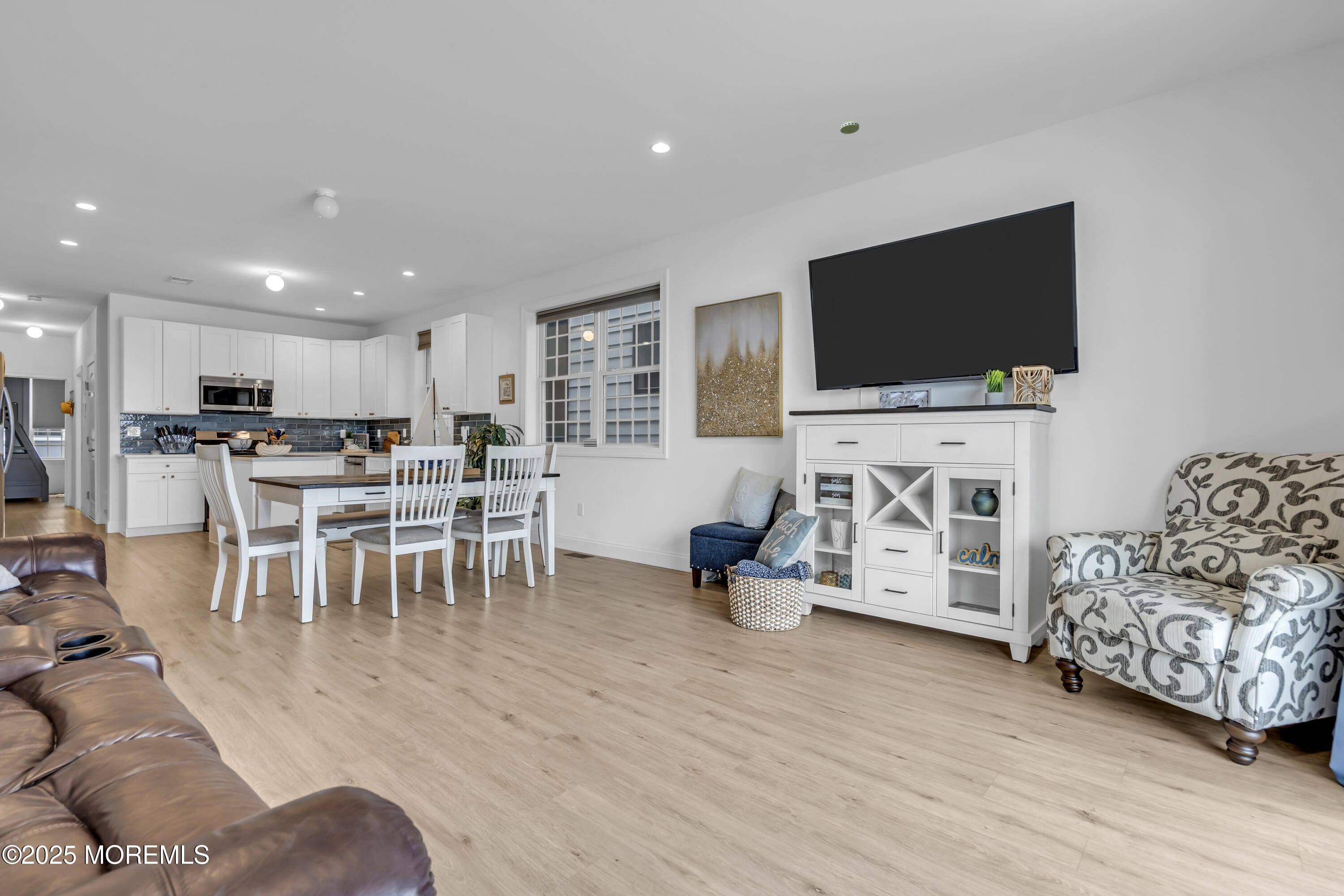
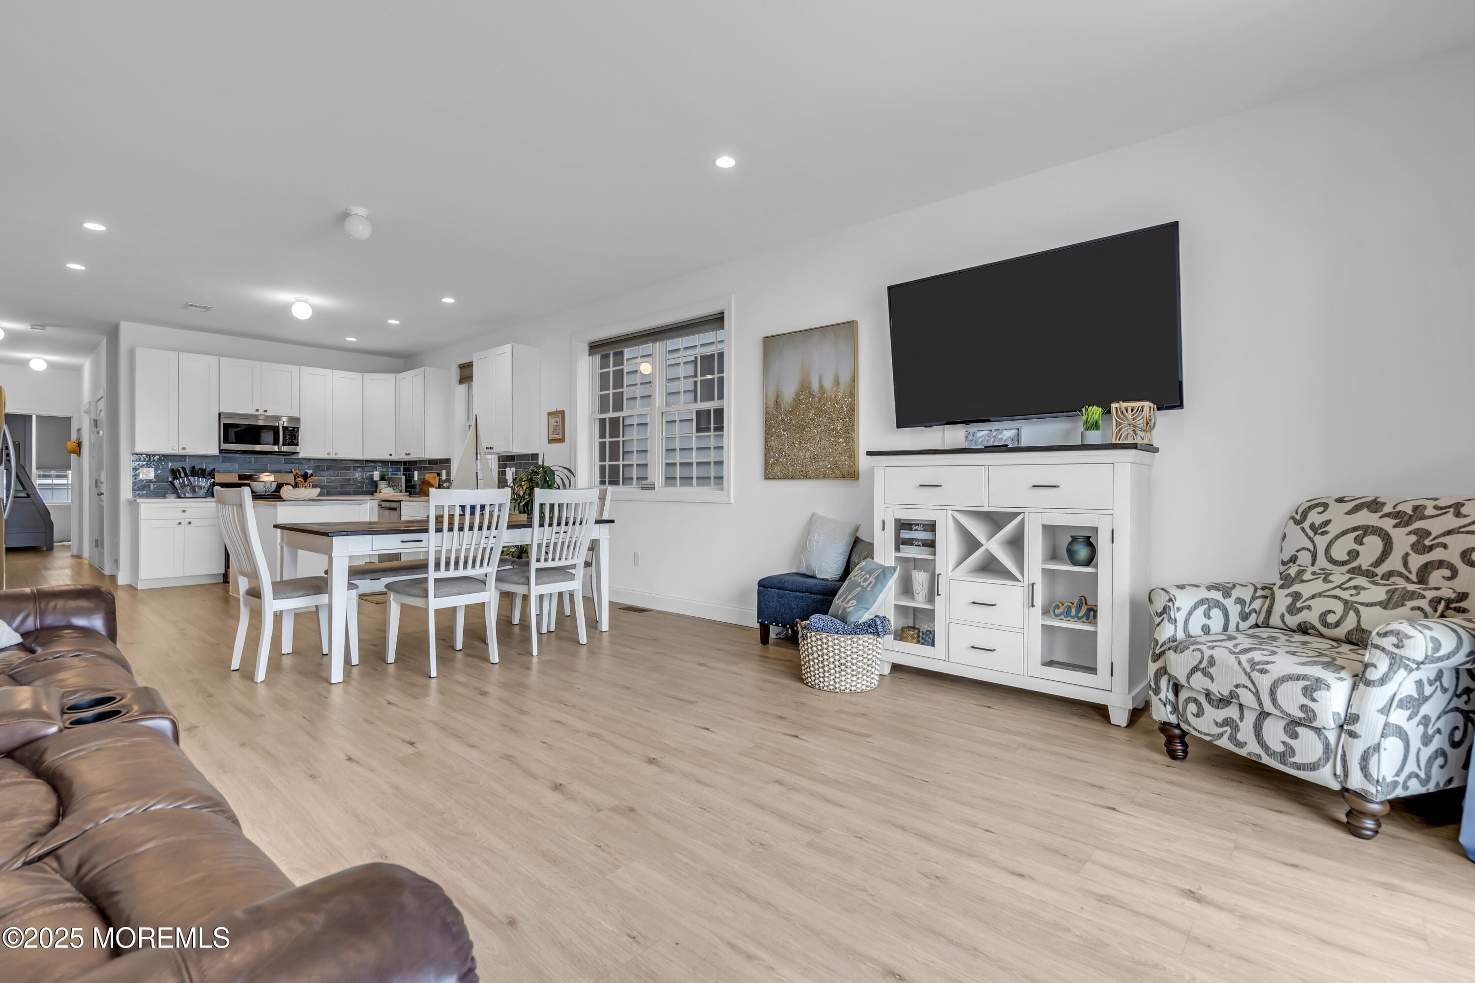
- smoke detector [840,121,860,134]
